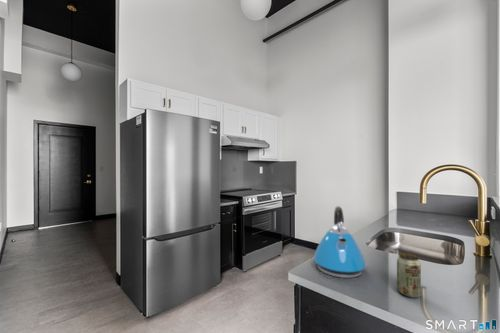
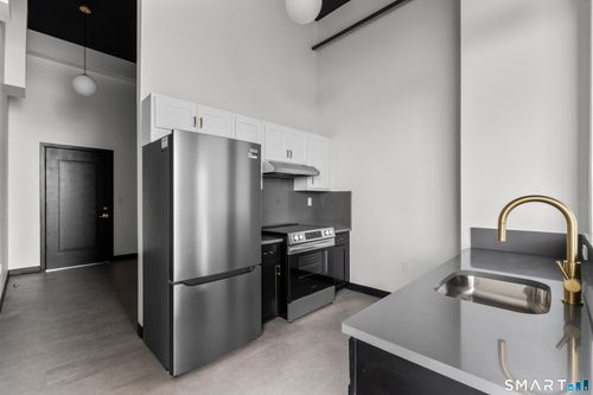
- beverage can [396,253,422,299]
- kettle [312,205,367,279]
